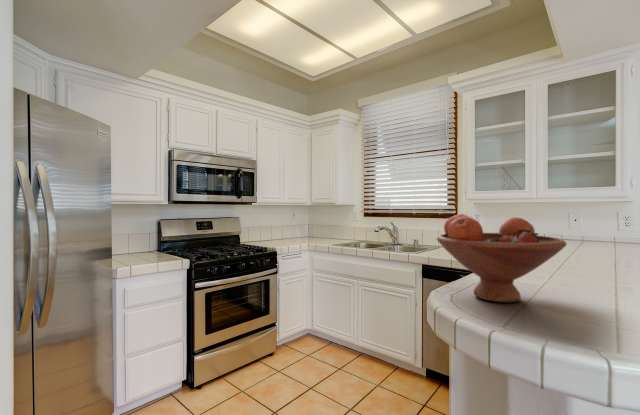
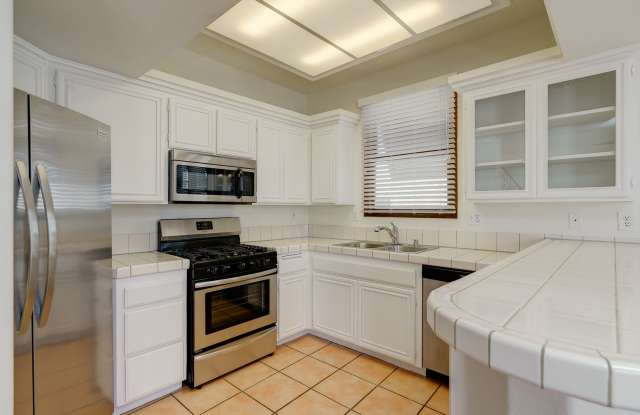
- fruit bowl [436,213,568,304]
